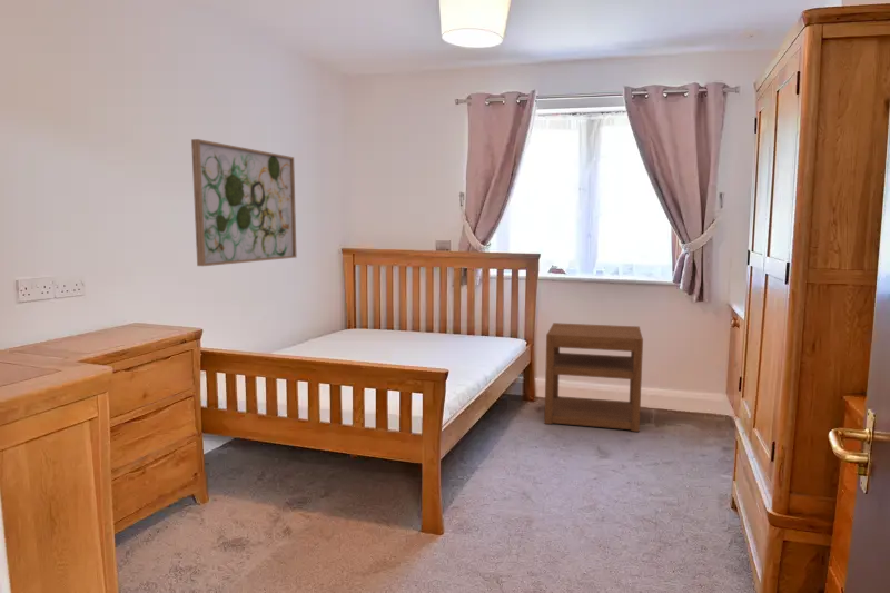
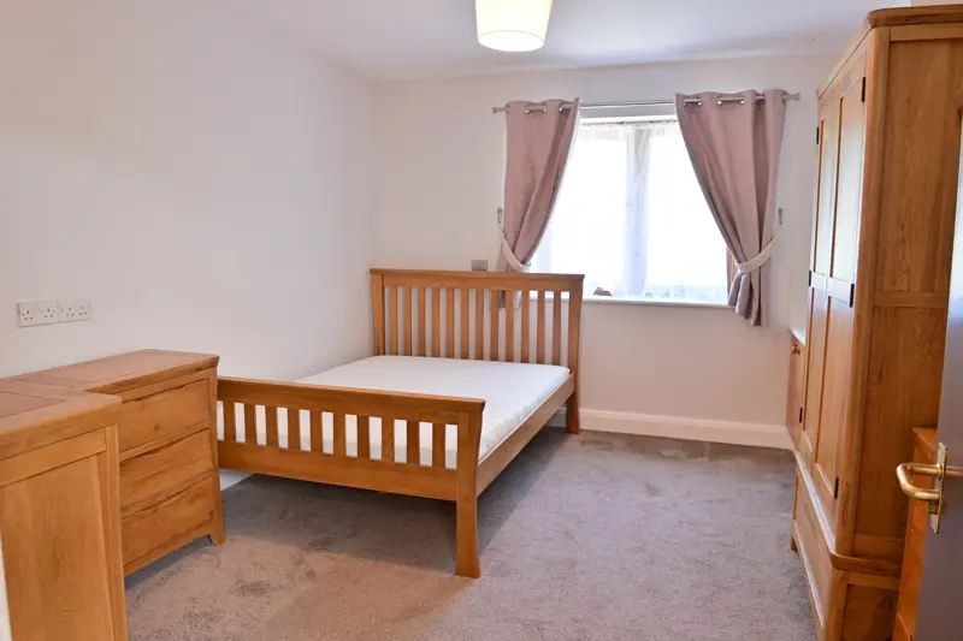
- wall art [190,138,298,267]
- nightstand [543,322,644,433]
